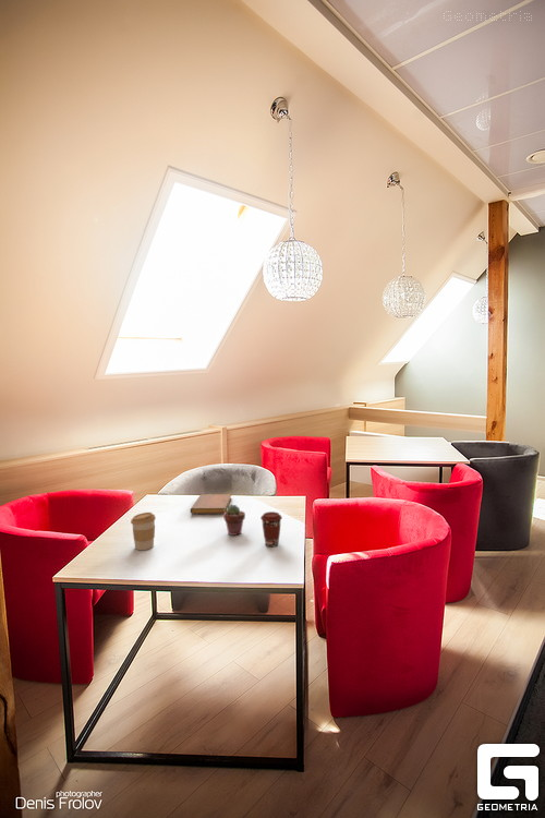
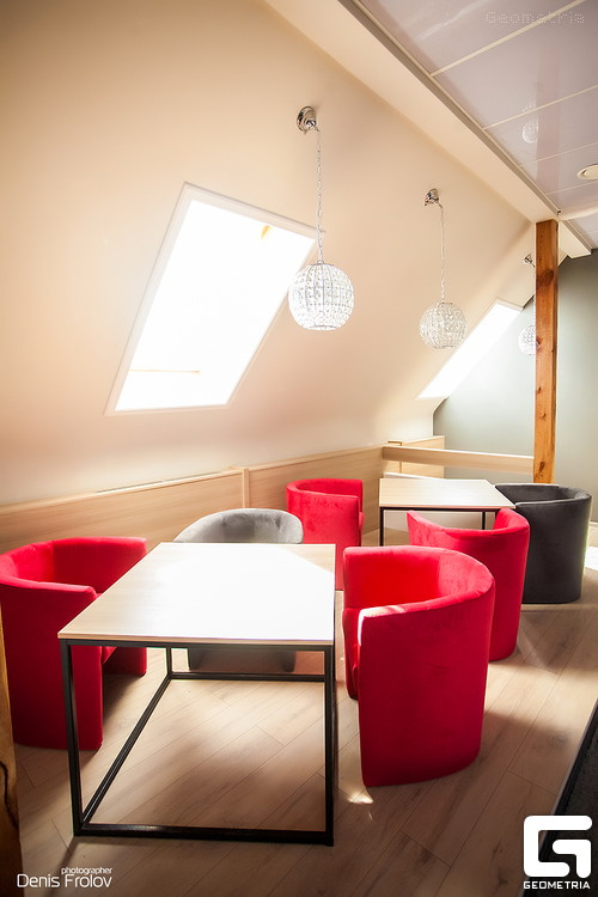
- potted succulent [222,504,246,537]
- coffee cup [259,510,283,548]
- notebook [190,493,232,515]
- coffee cup [130,512,157,551]
